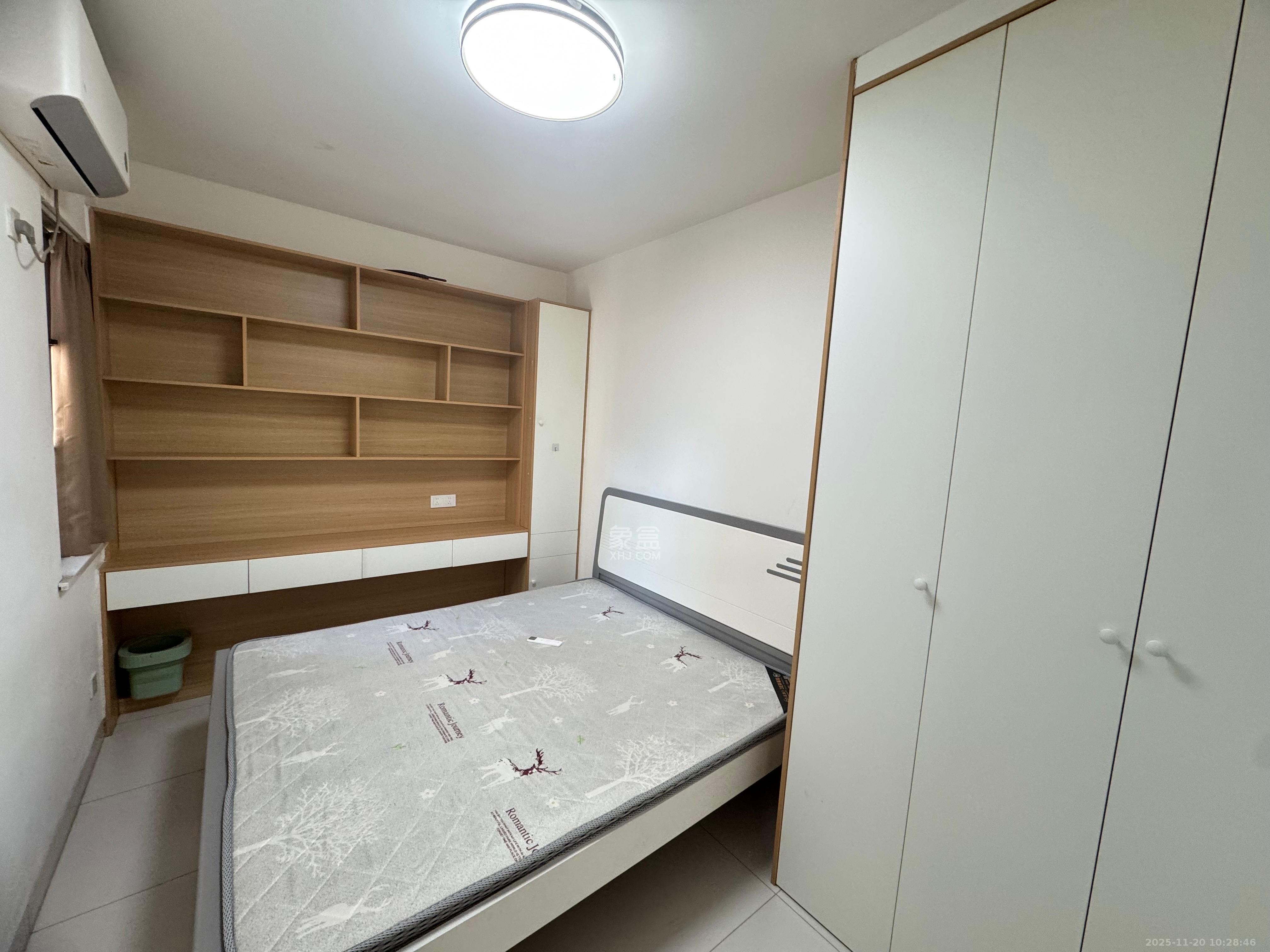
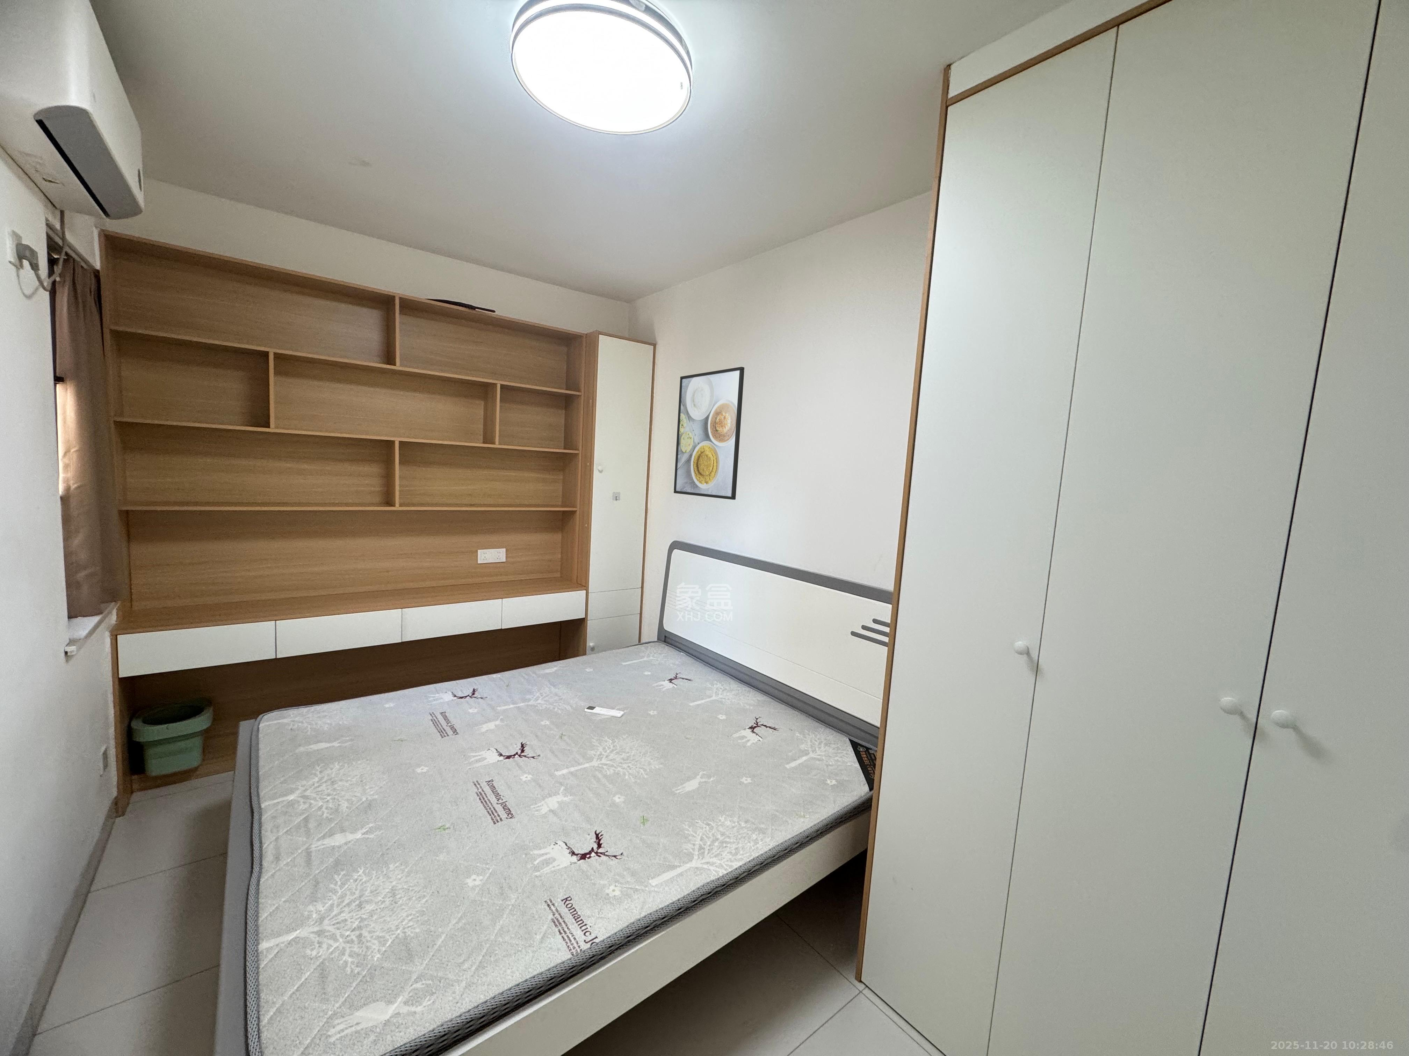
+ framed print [673,366,744,500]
